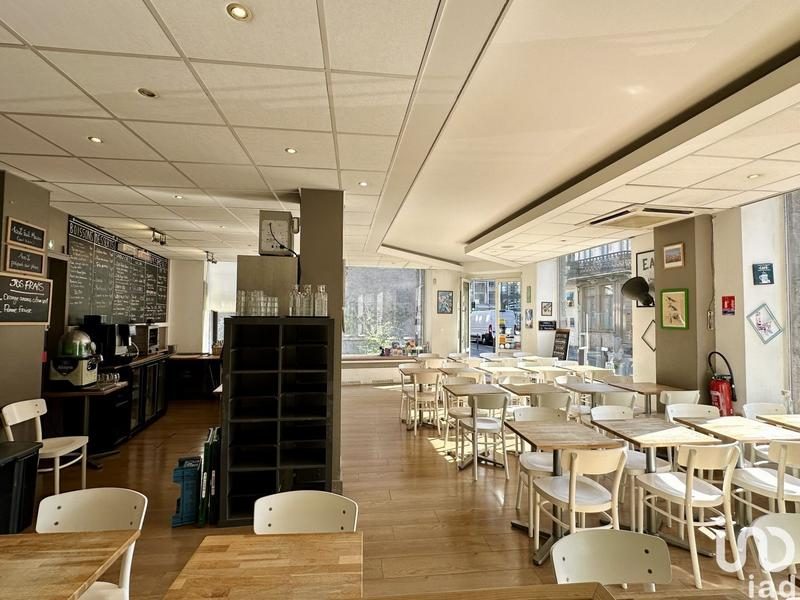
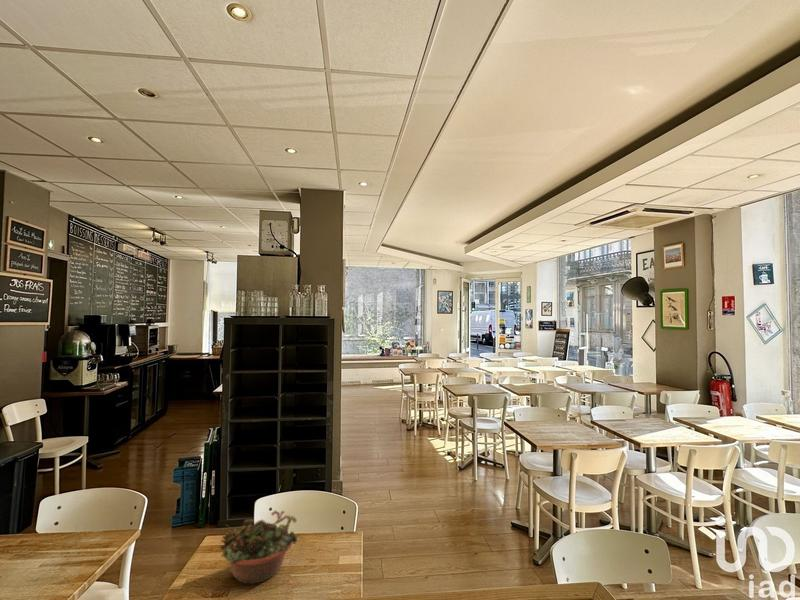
+ succulent planter [219,509,307,585]
